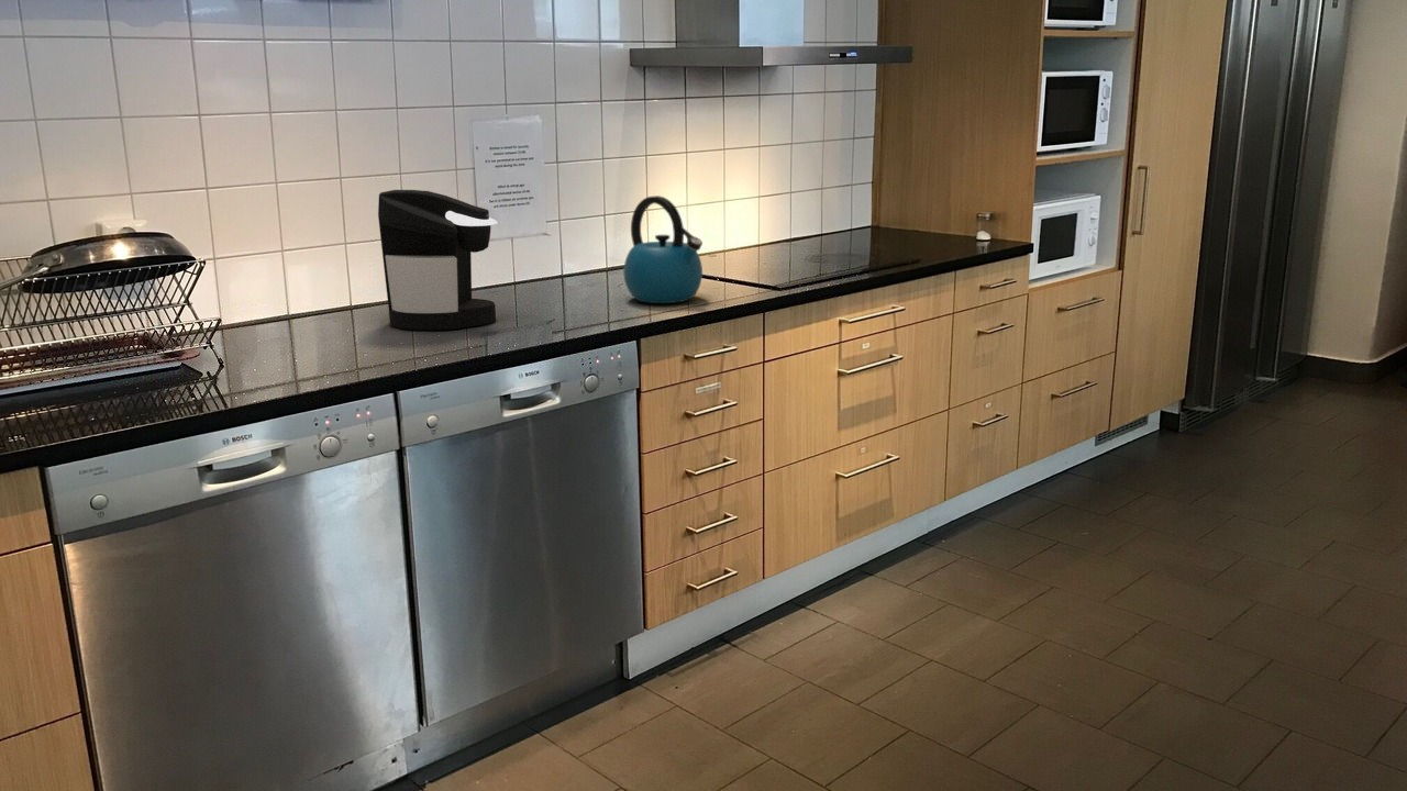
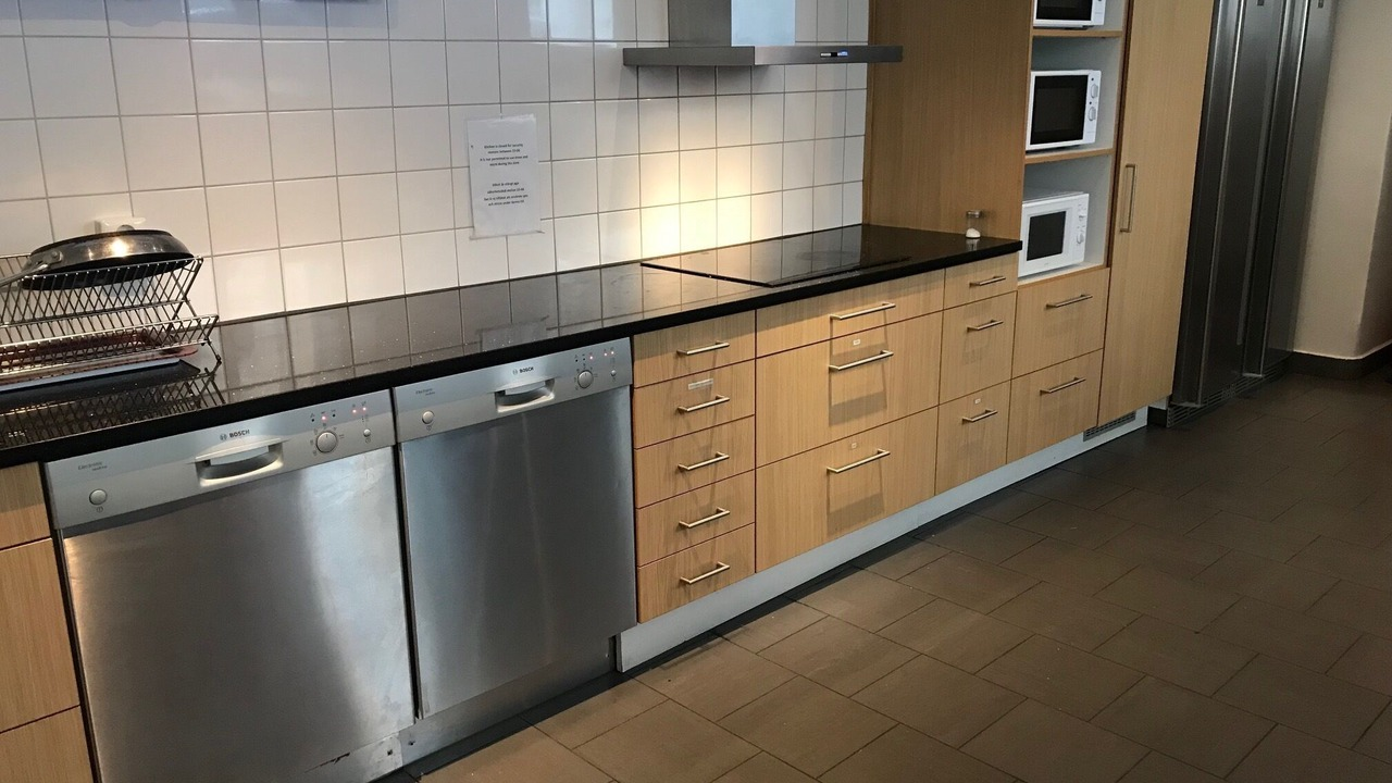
- kettle [622,194,704,304]
- coffee maker [377,189,499,331]
